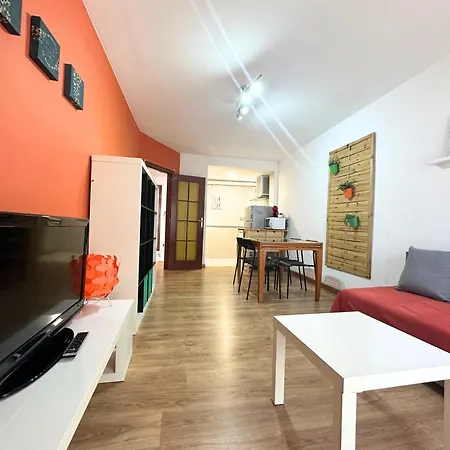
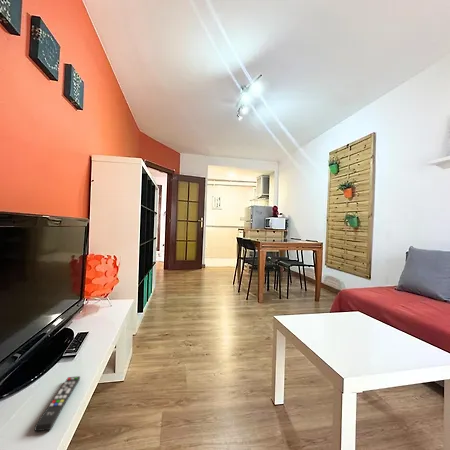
+ remote control [33,375,81,432]
